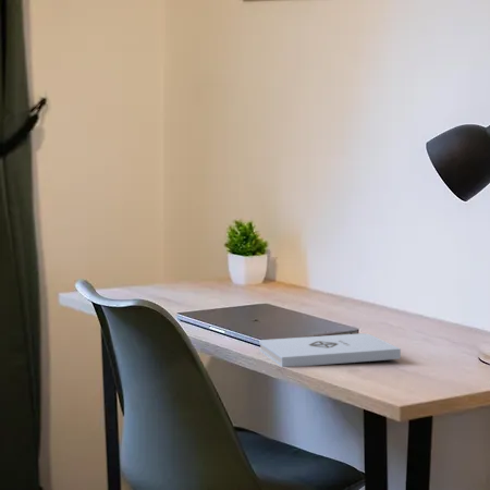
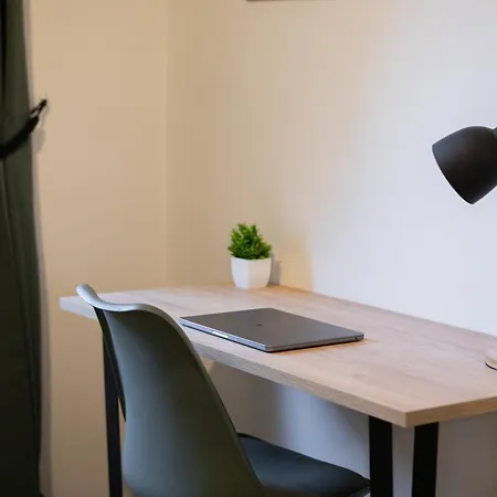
- notepad [258,332,402,368]
